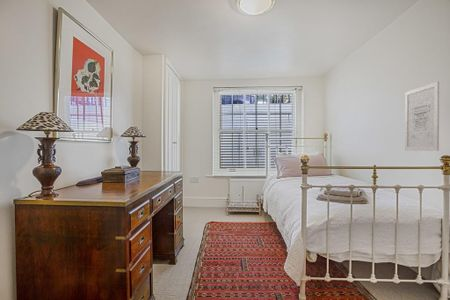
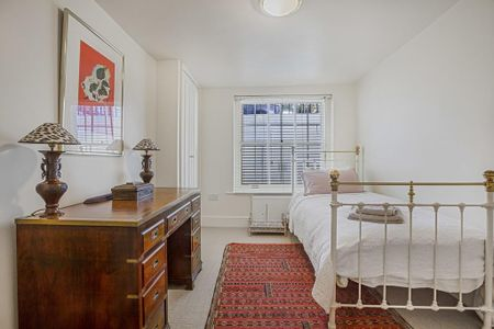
- wall art [404,81,440,152]
